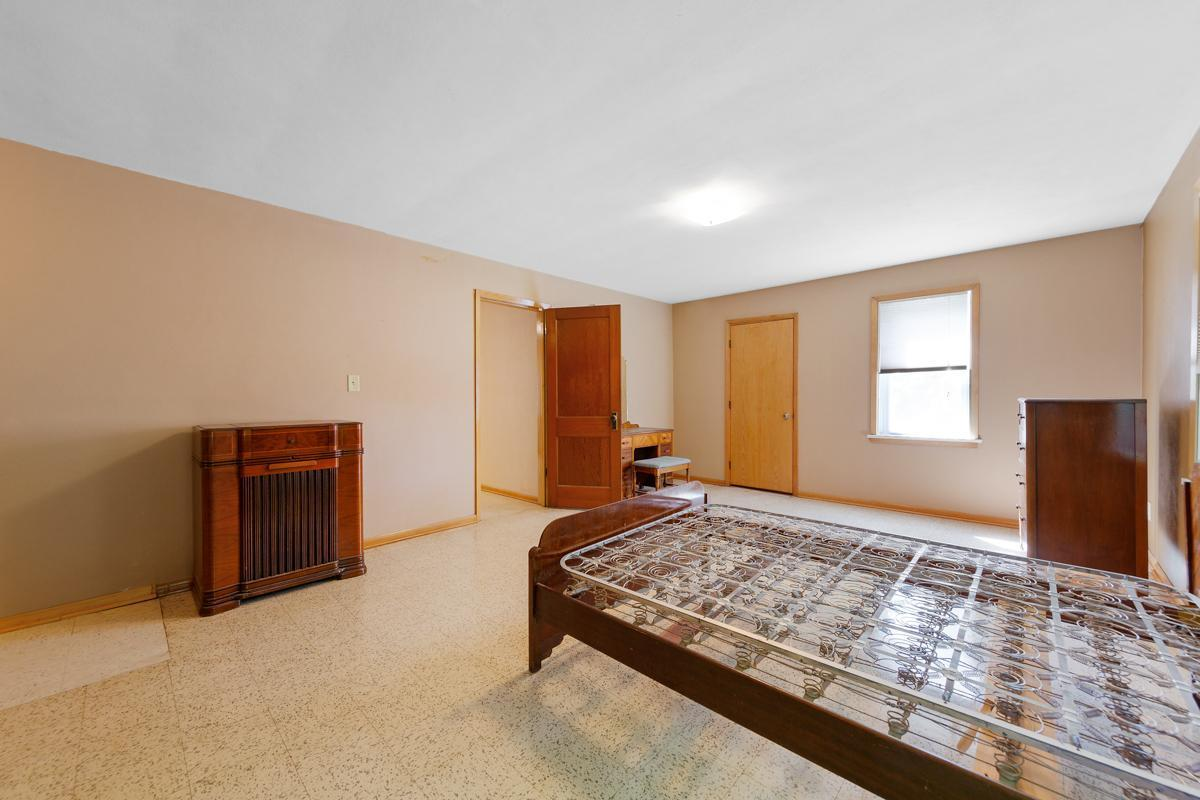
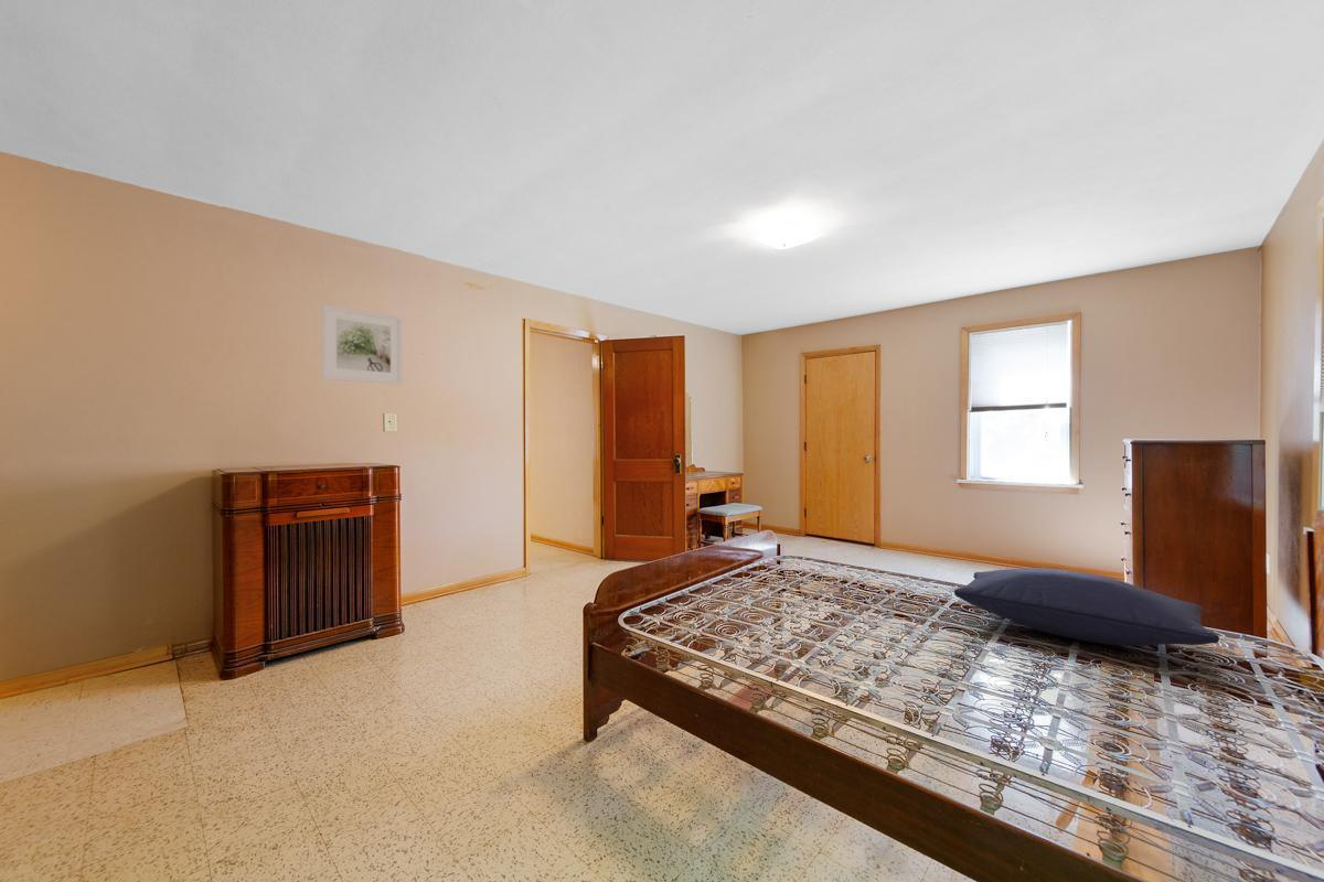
+ pillow [953,567,1220,647]
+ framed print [321,303,404,386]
